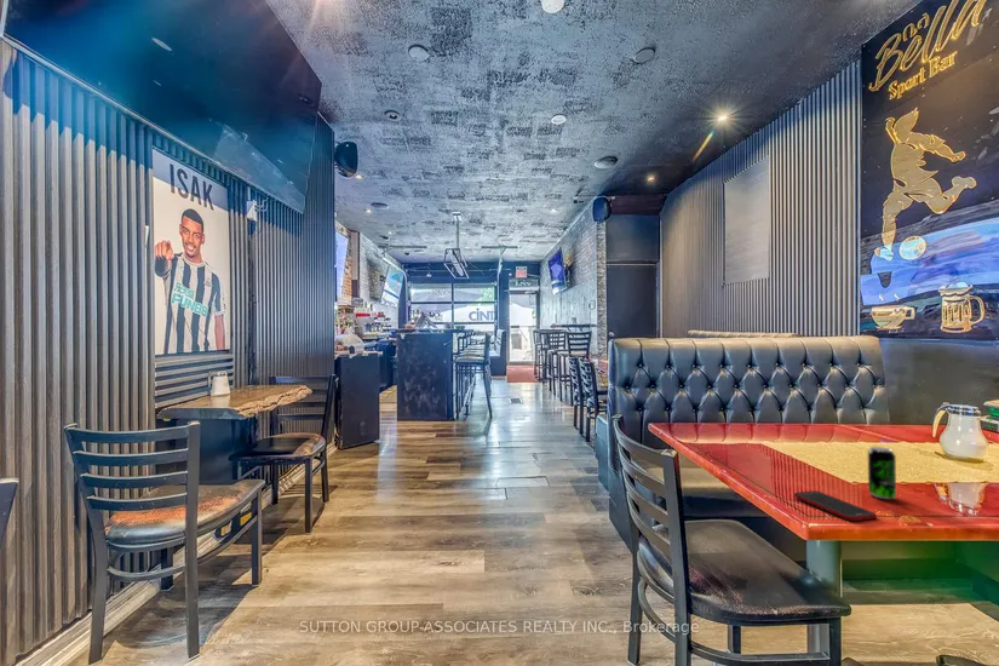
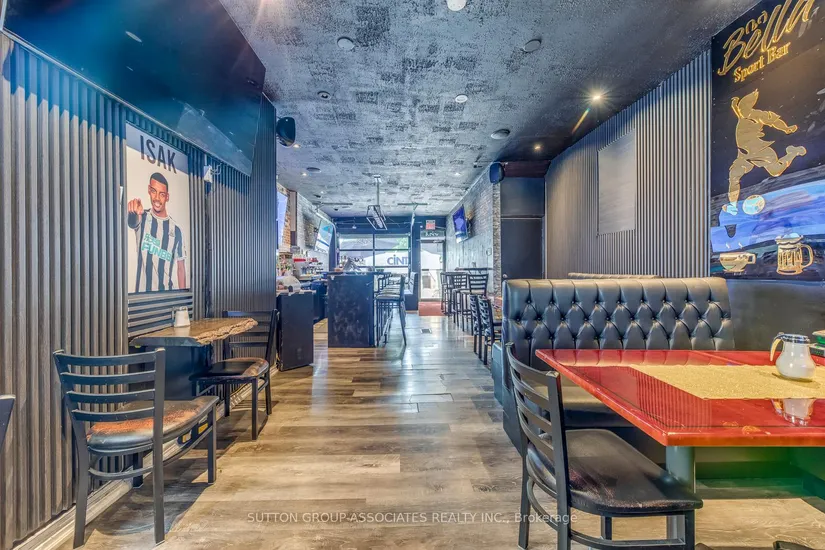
- cell phone [793,489,878,522]
- beverage can [867,446,897,500]
